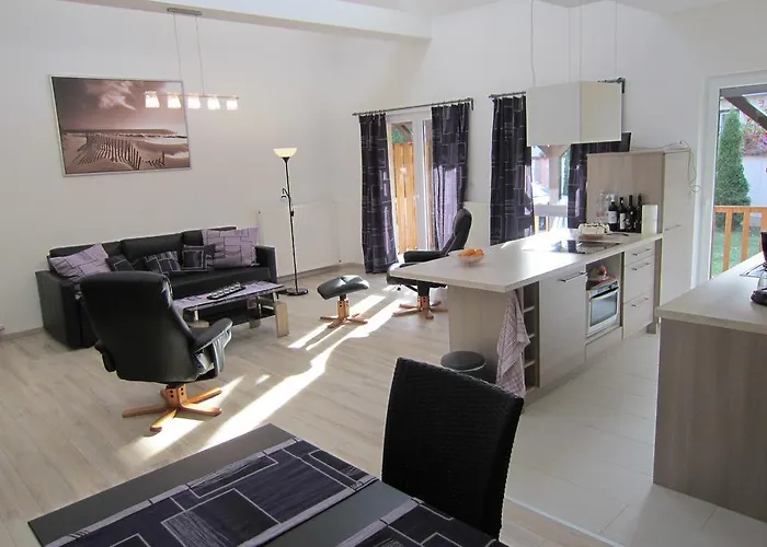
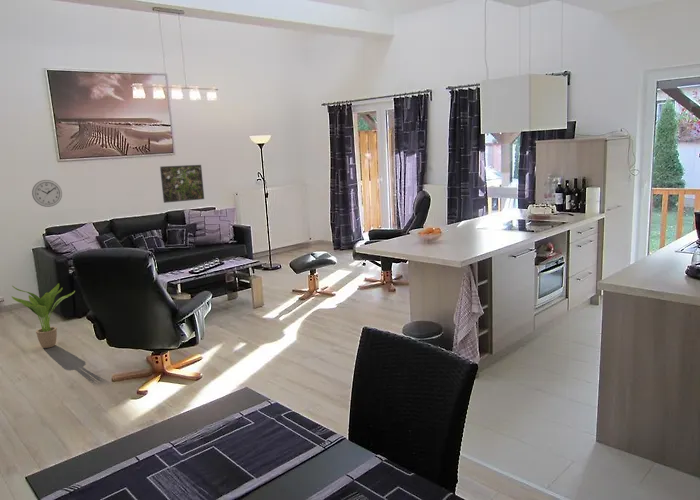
+ potted plant [11,282,76,349]
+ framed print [159,164,205,204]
+ wall clock [31,179,63,208]
